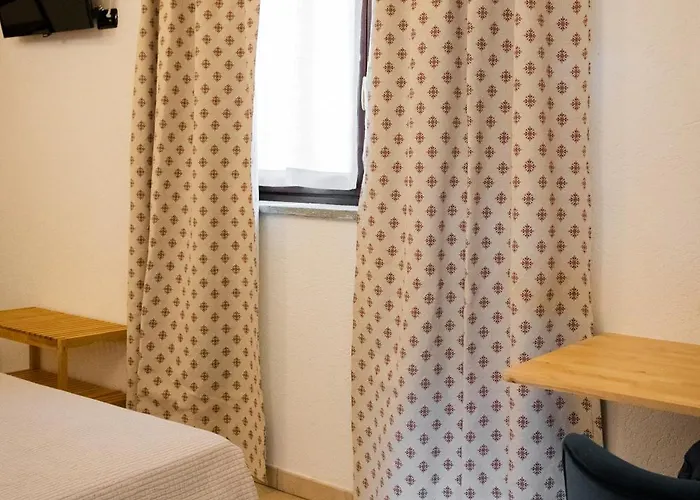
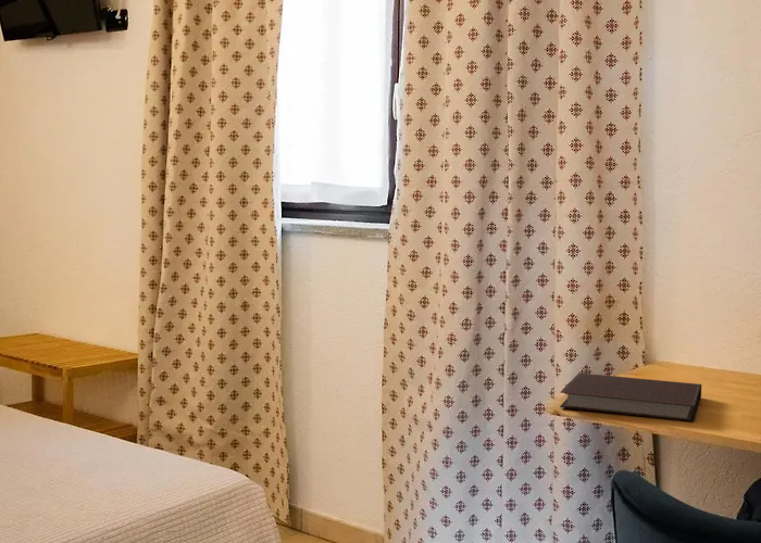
+ notebook [559,371,702,422]
